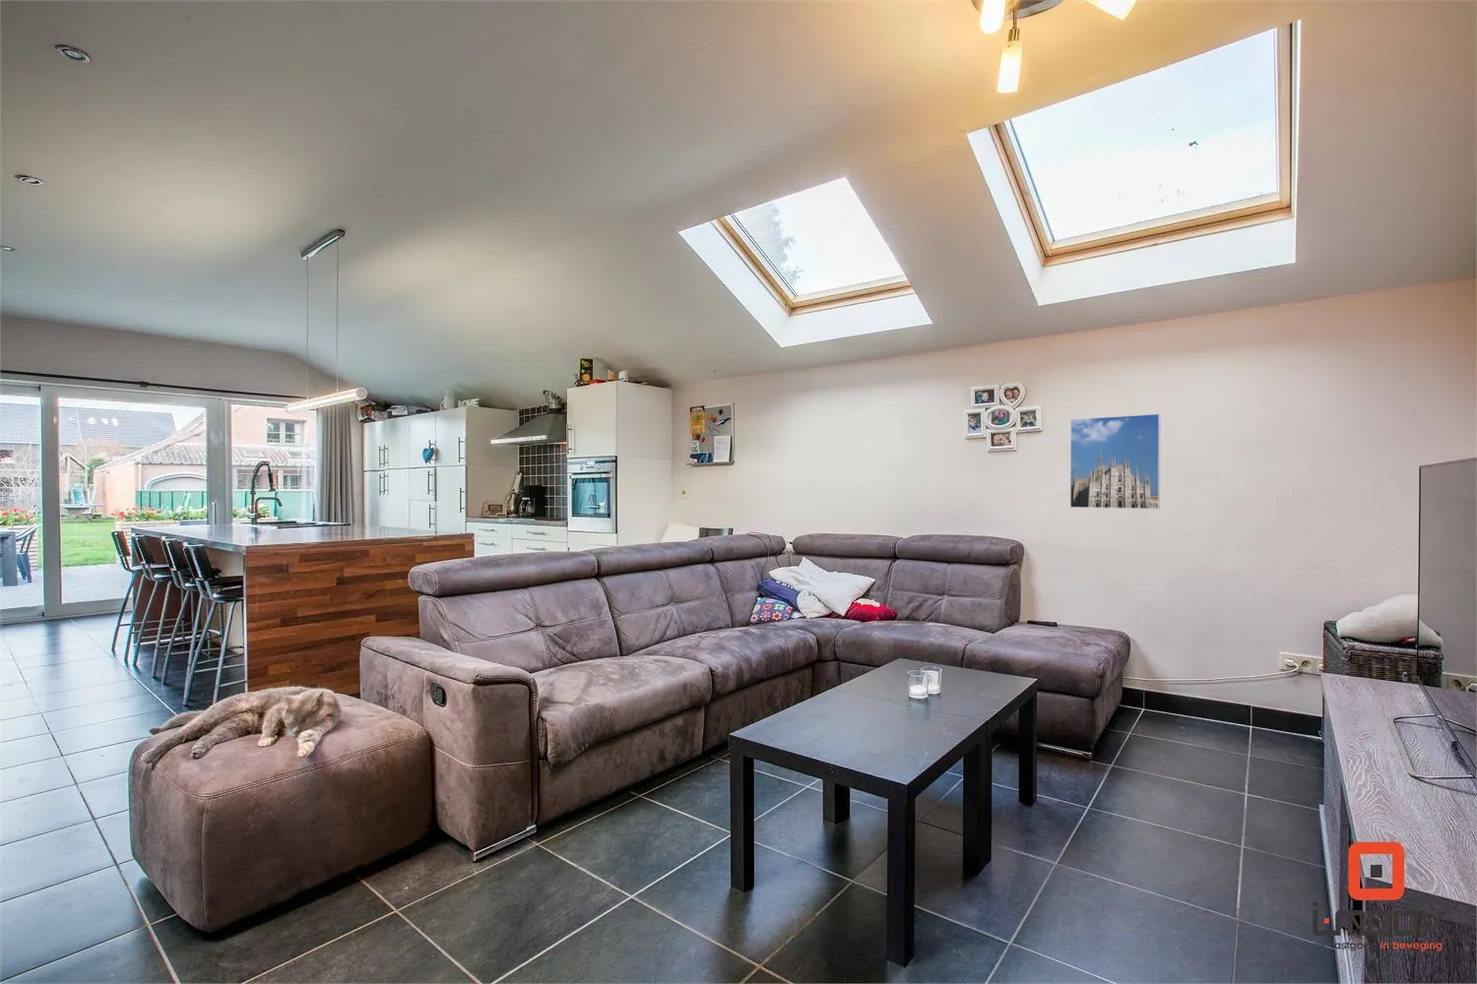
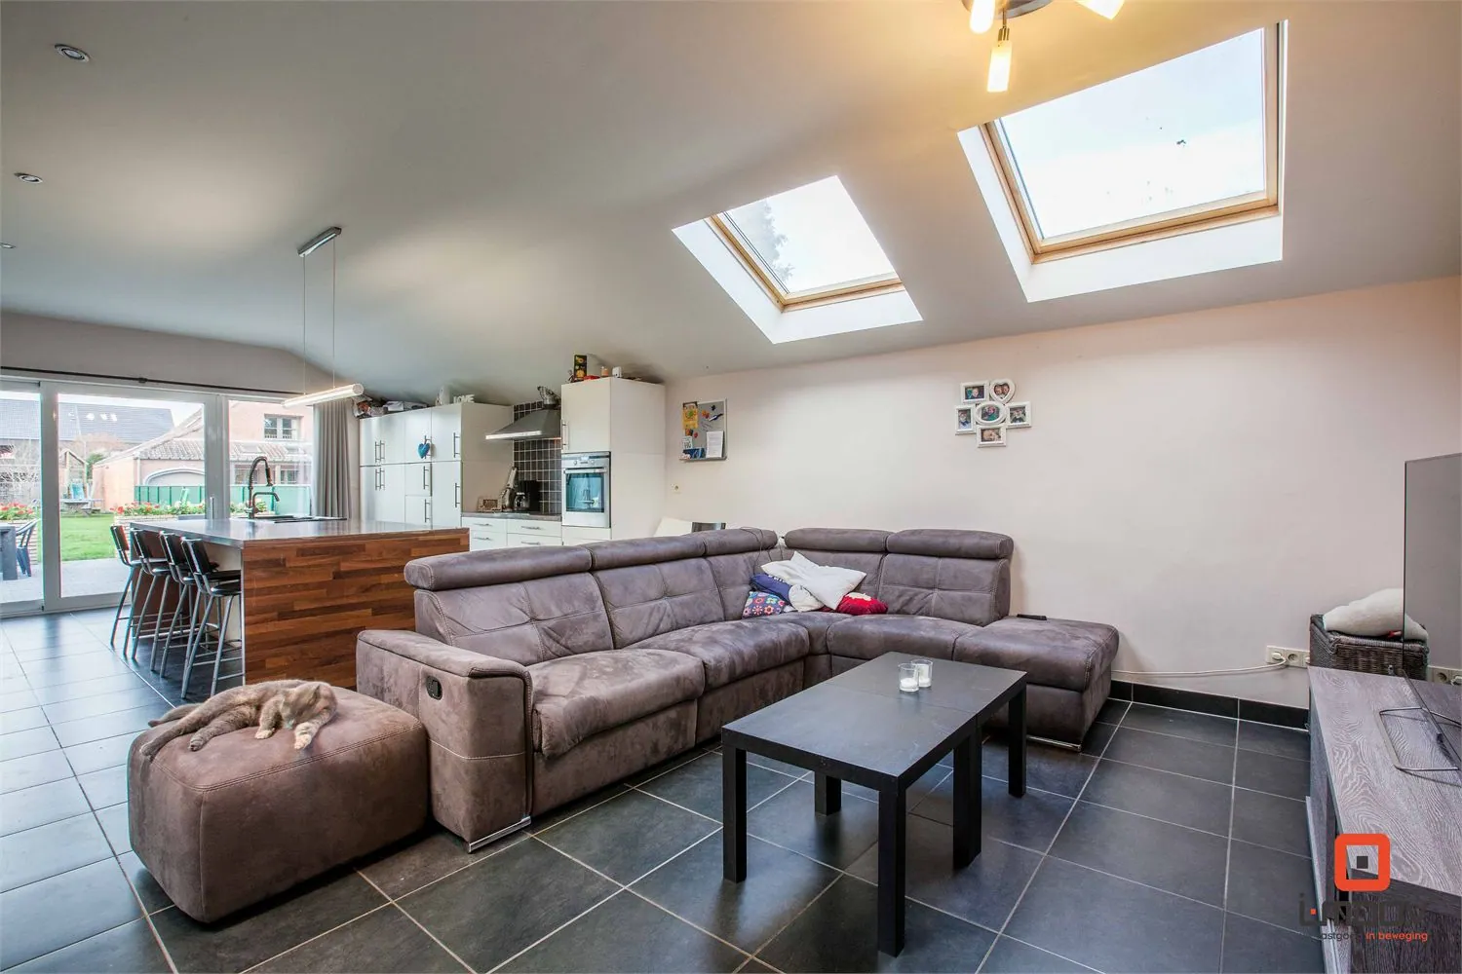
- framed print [1069,412,1160,510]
